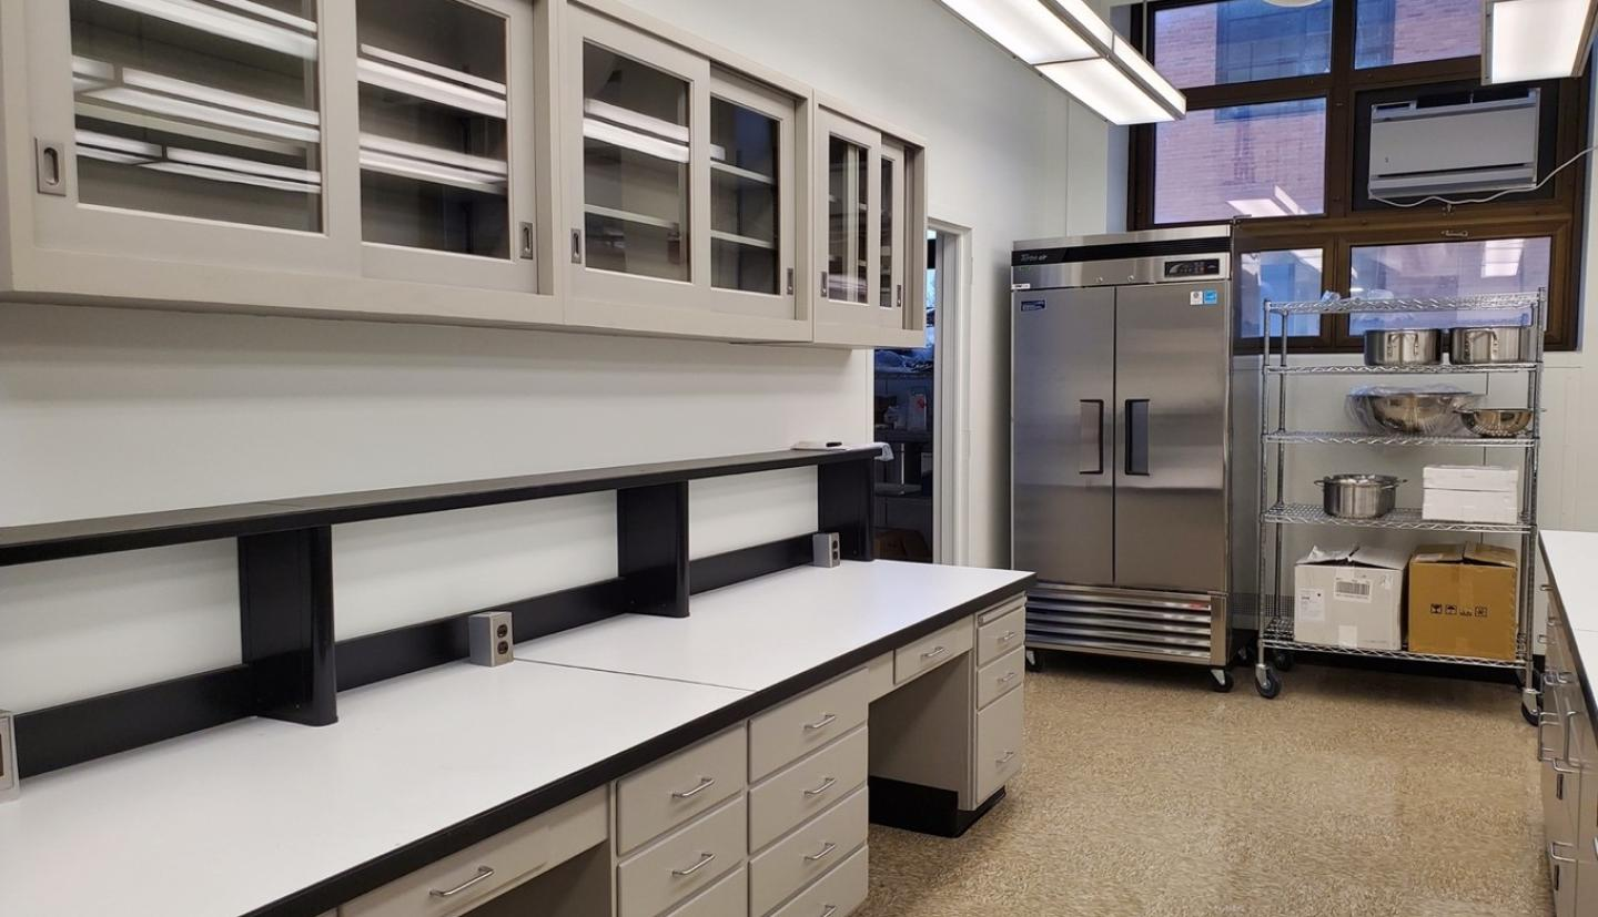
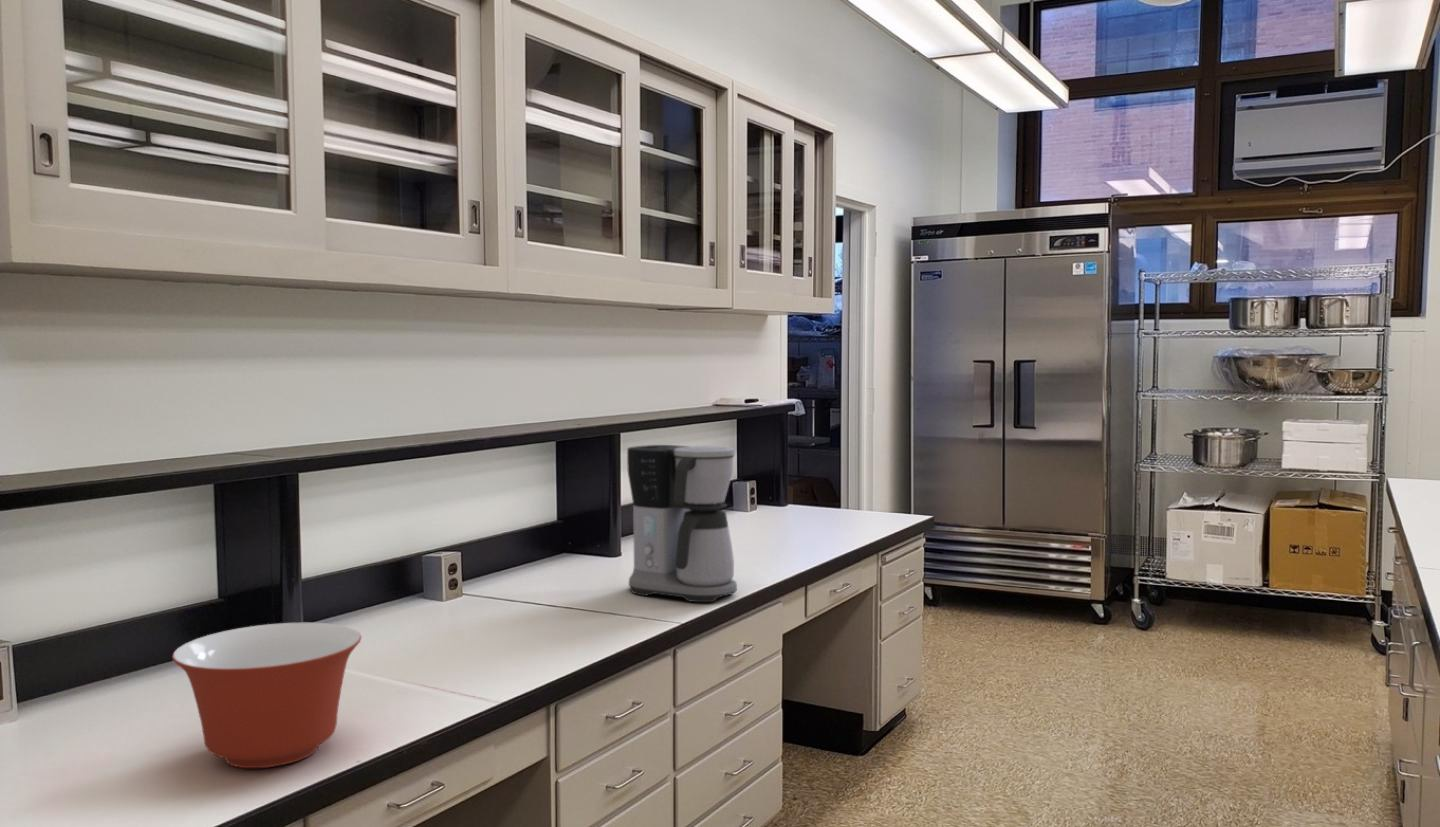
+ mixing bowl [171,622,362,769]
+ coffee maker [626,444,738,603]
